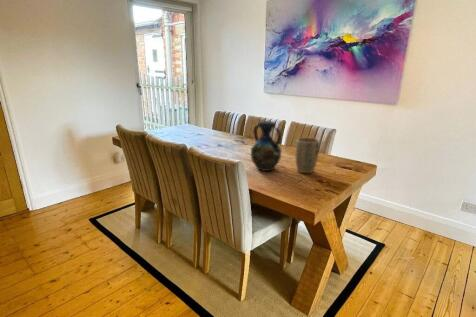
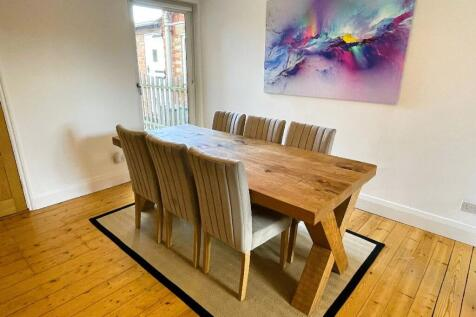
- vase [250,120,283,172]
- plant pot [294,137,320,175]
